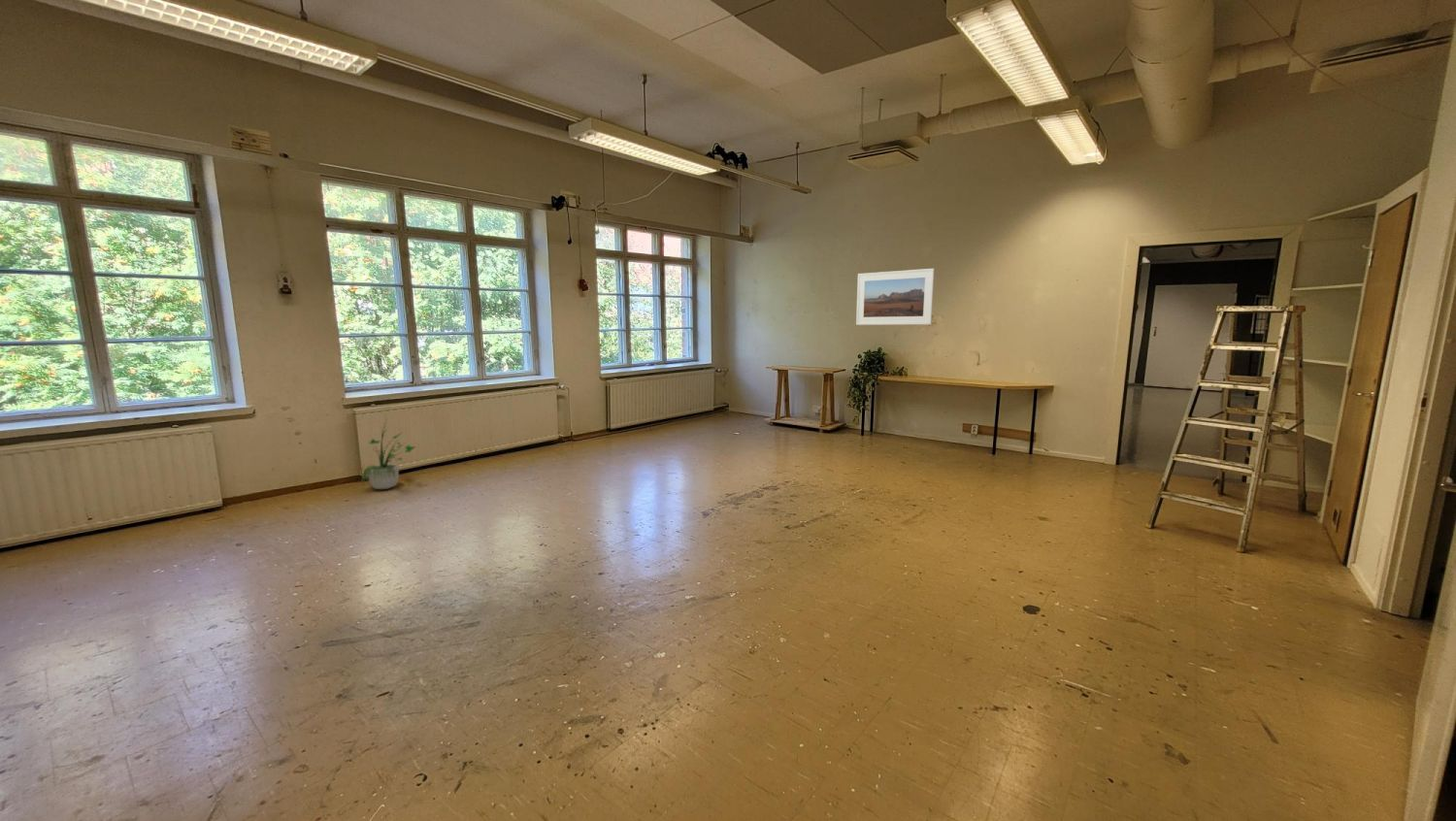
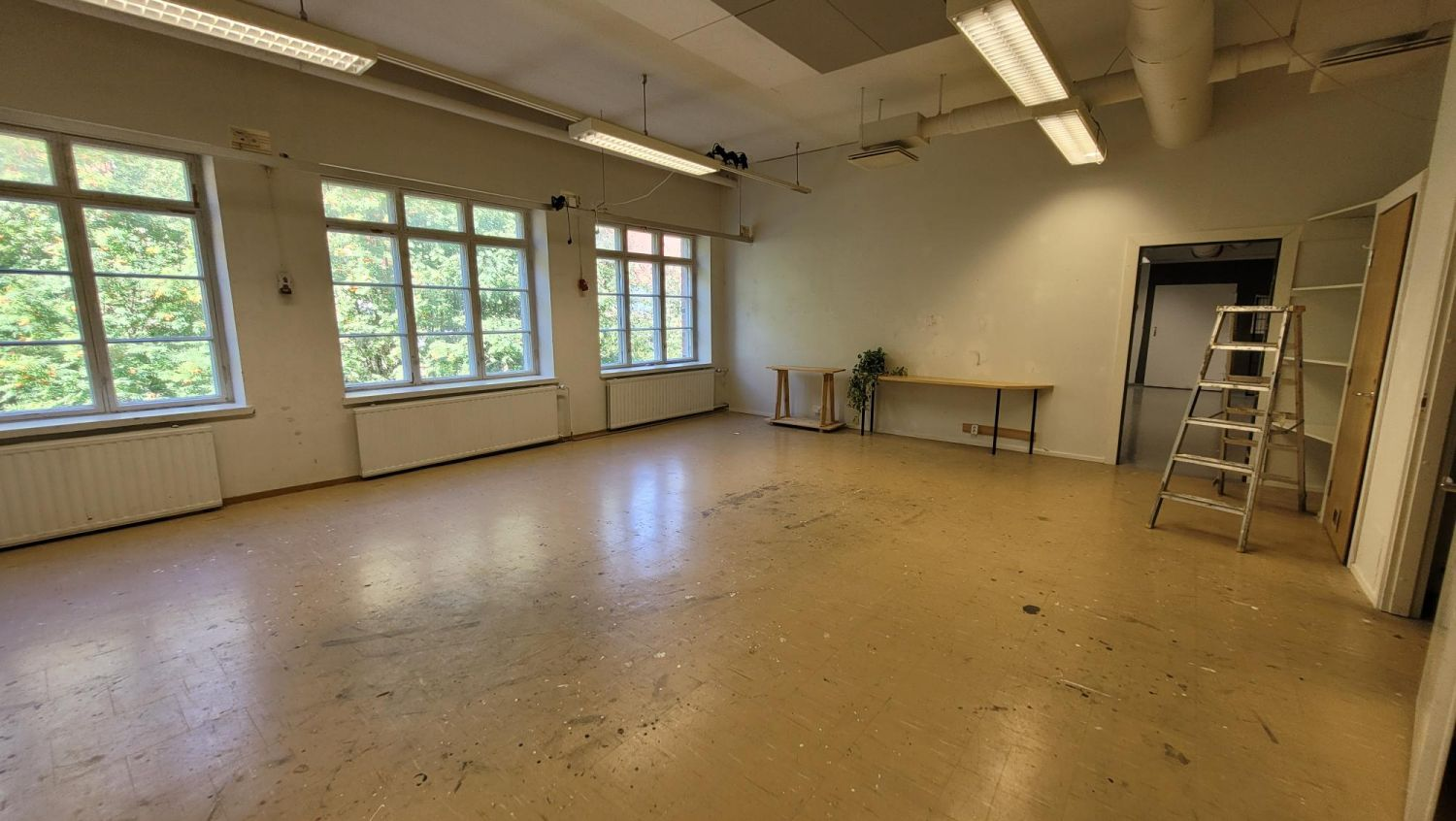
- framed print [855,268,935,326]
- potted plant [360,416,416,490]
